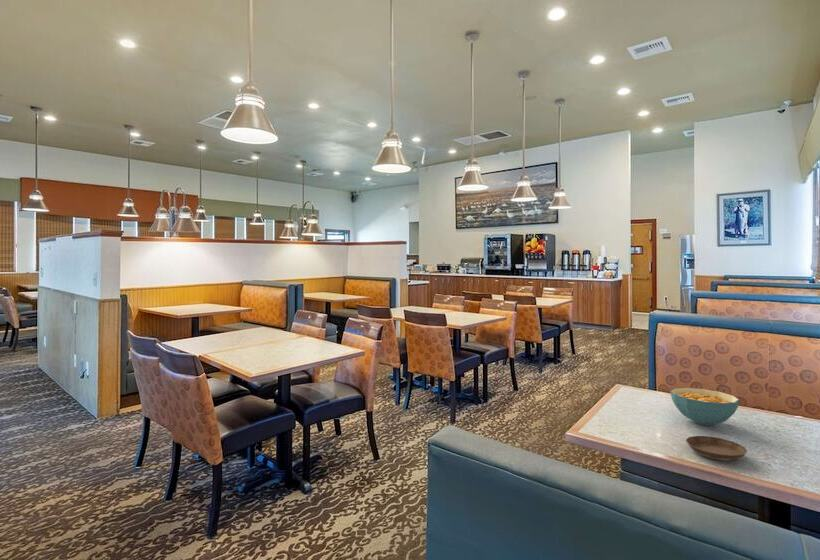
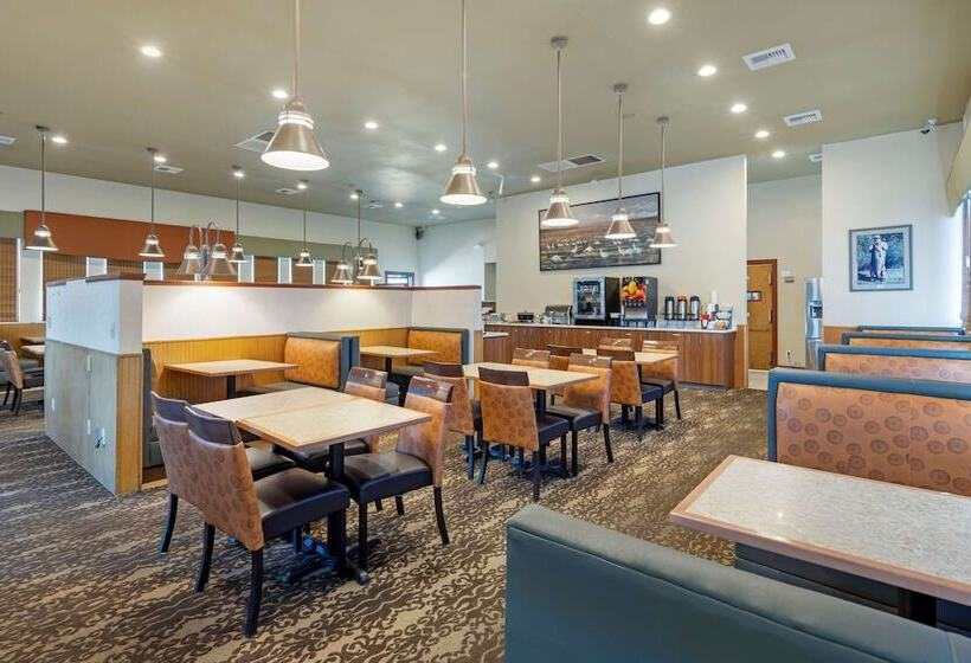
- saucer [685,435,748,462]
- cereal bowl [670,387,740,426]
